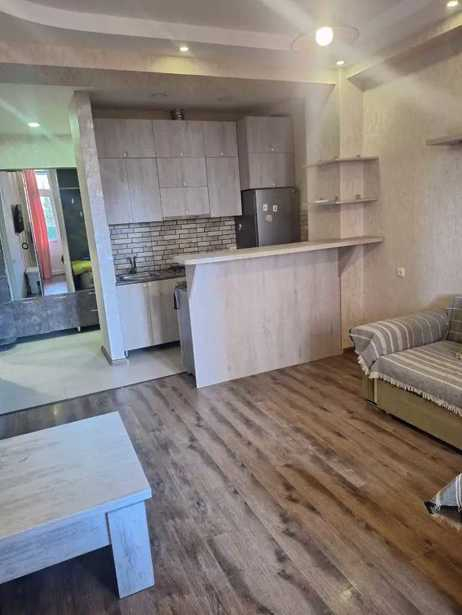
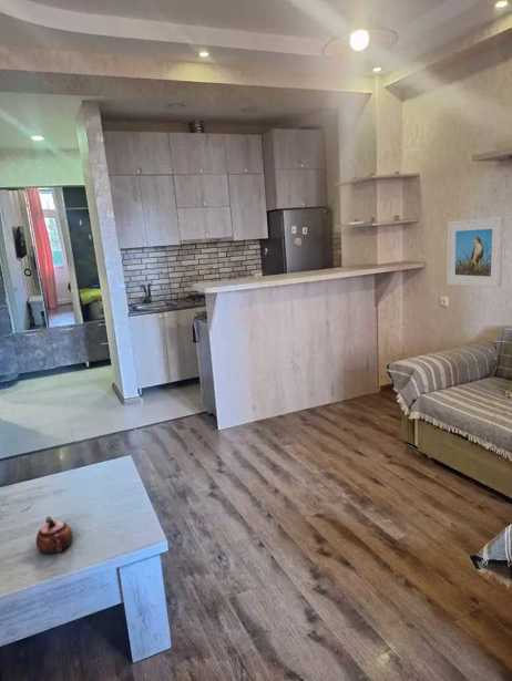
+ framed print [447,216,504,289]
+ teapot [35,516,74,555]
